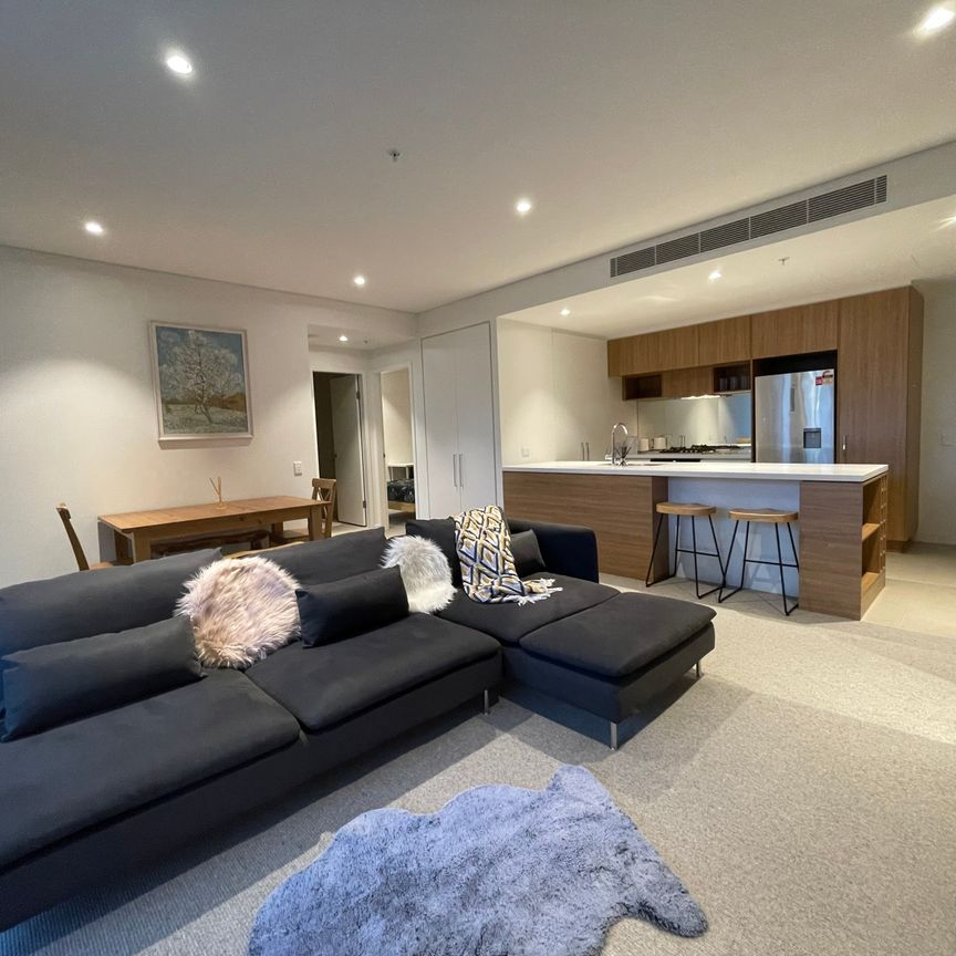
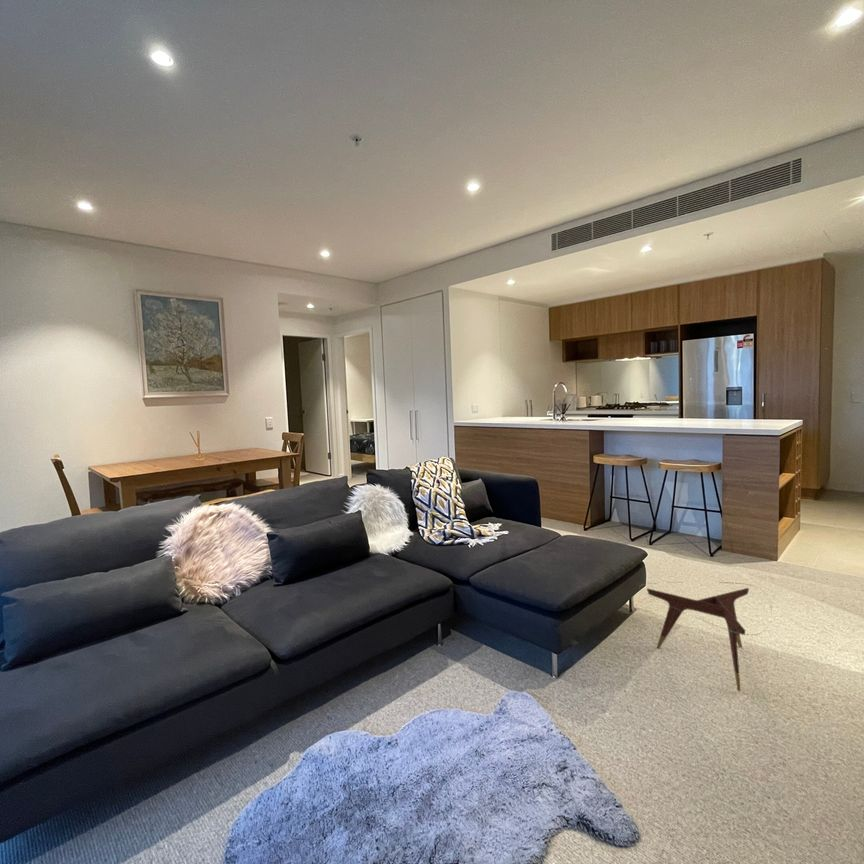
+ side table [638,581,773,692]
